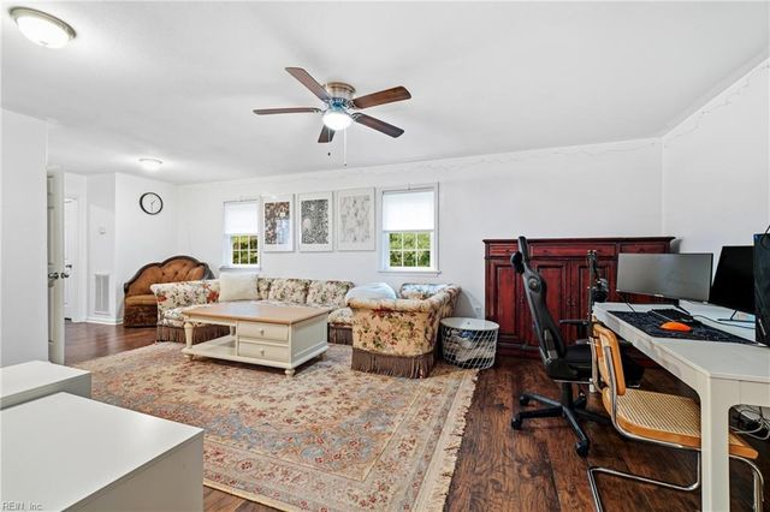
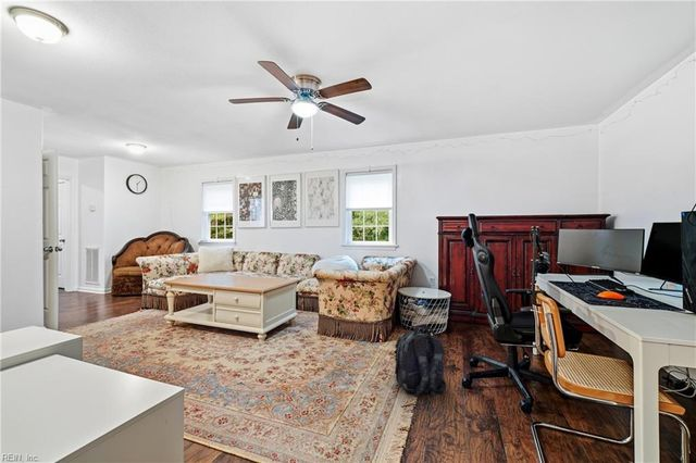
+ backpack [393,323,448,398]
